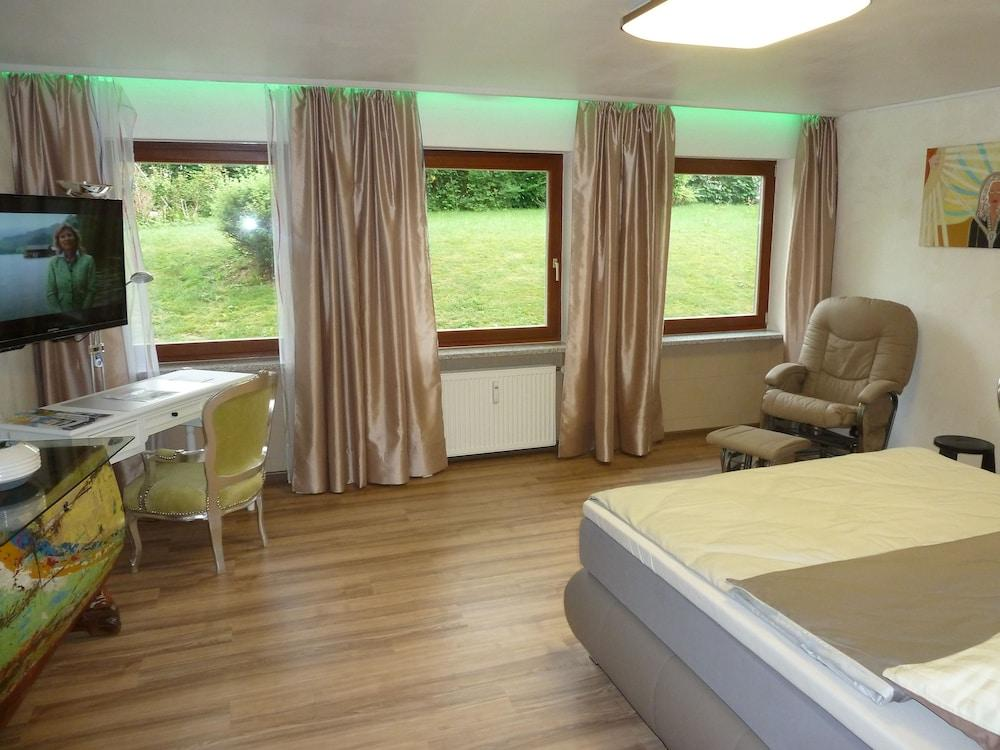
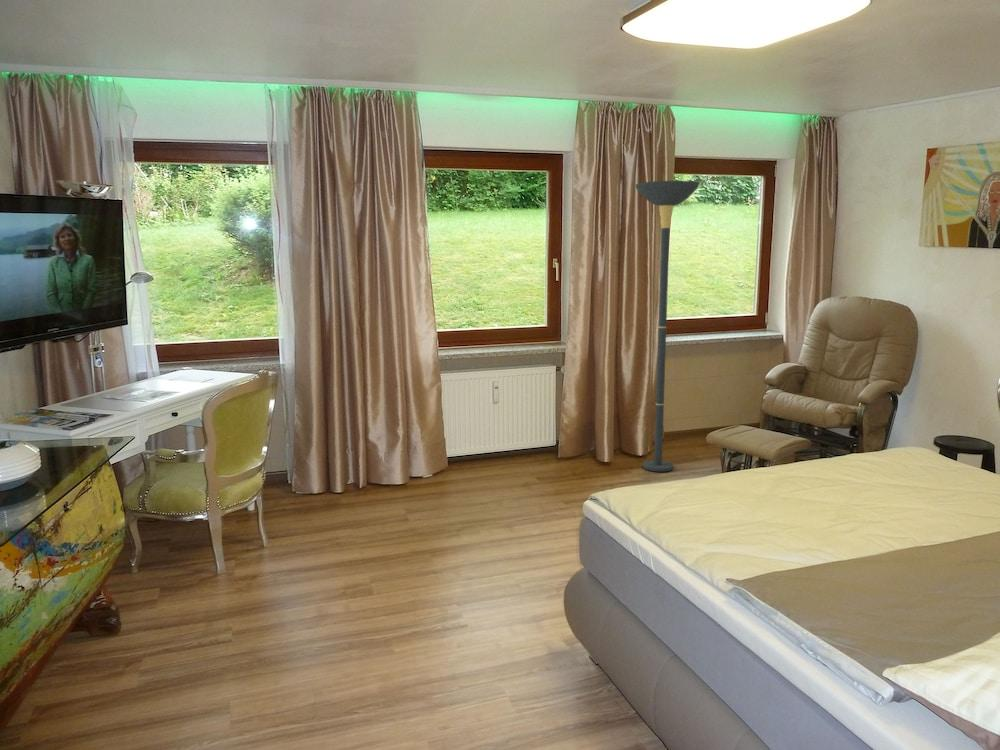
+ floor lamp [634,180,700,473]
